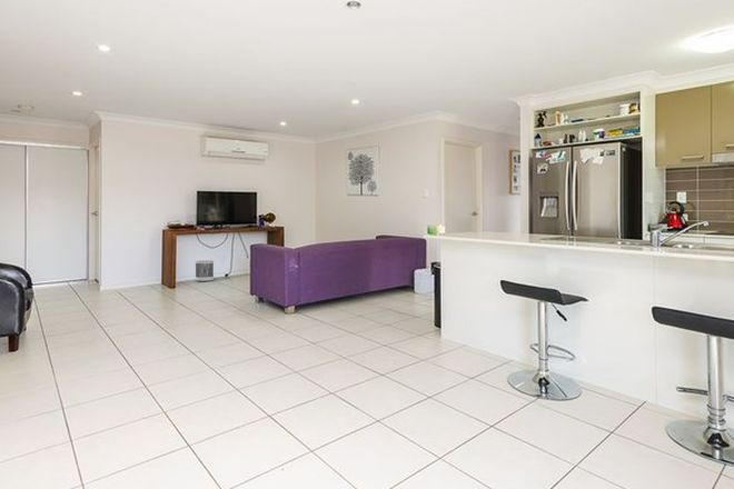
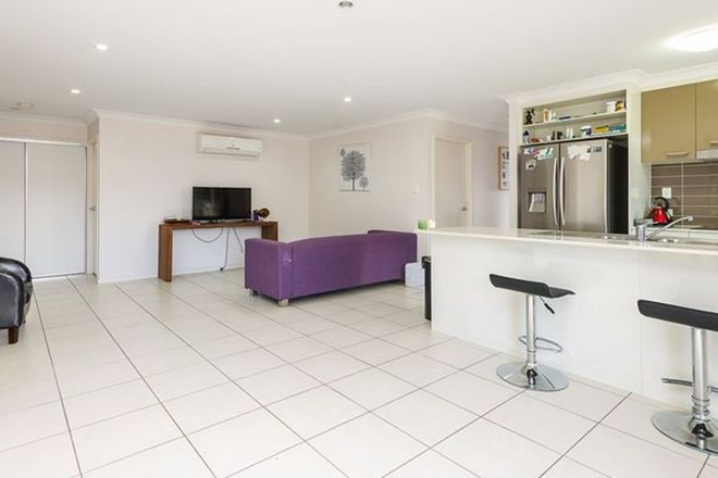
- wastebasket [195,260,215,282]
